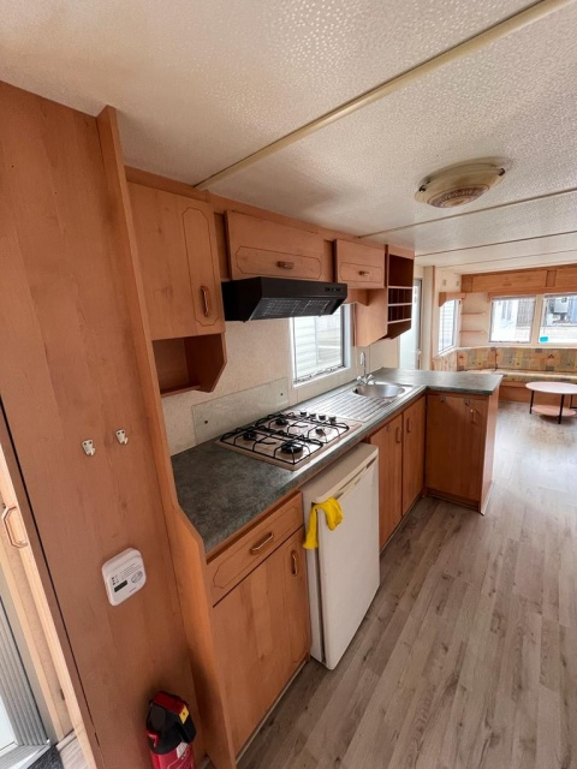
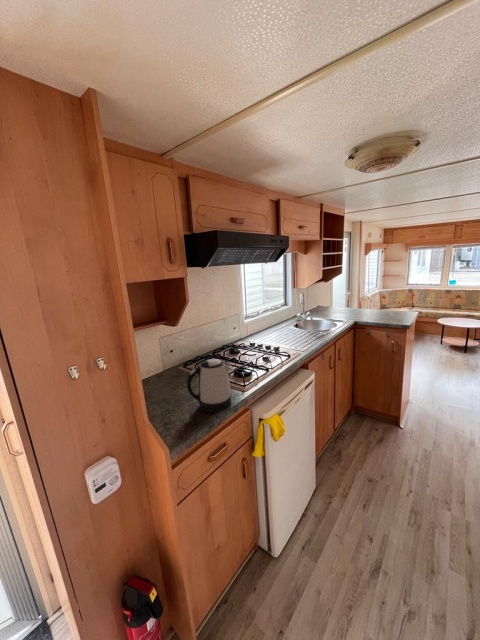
+ kettle [186,358,233,413]
